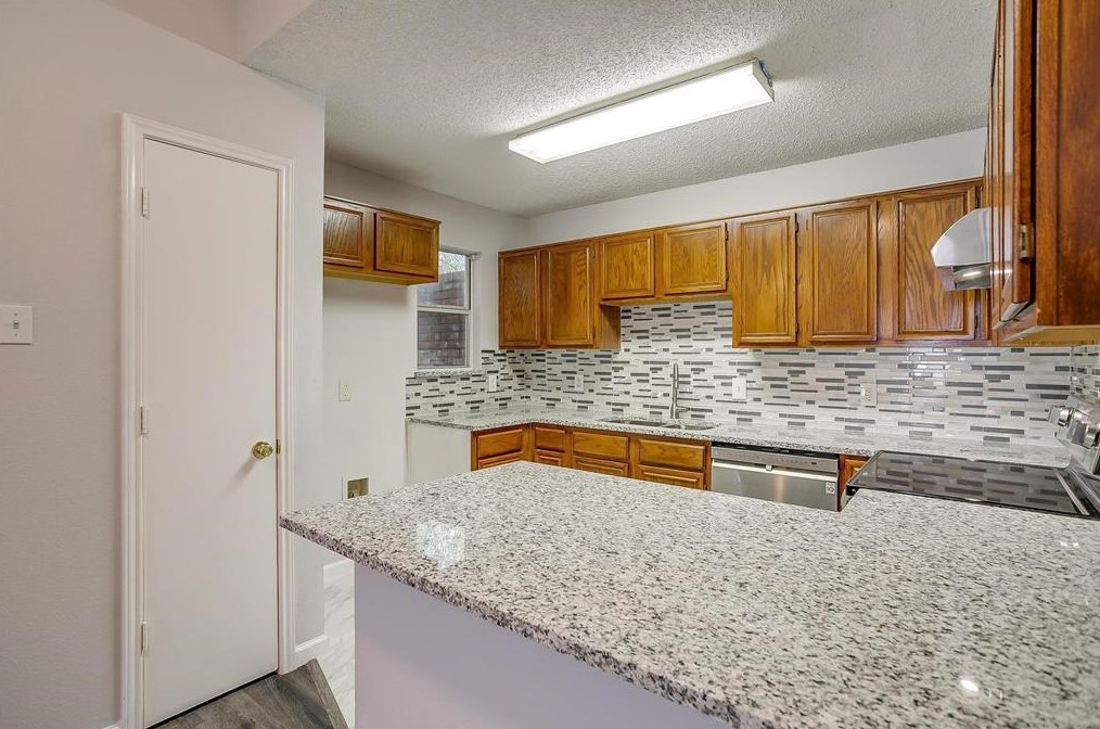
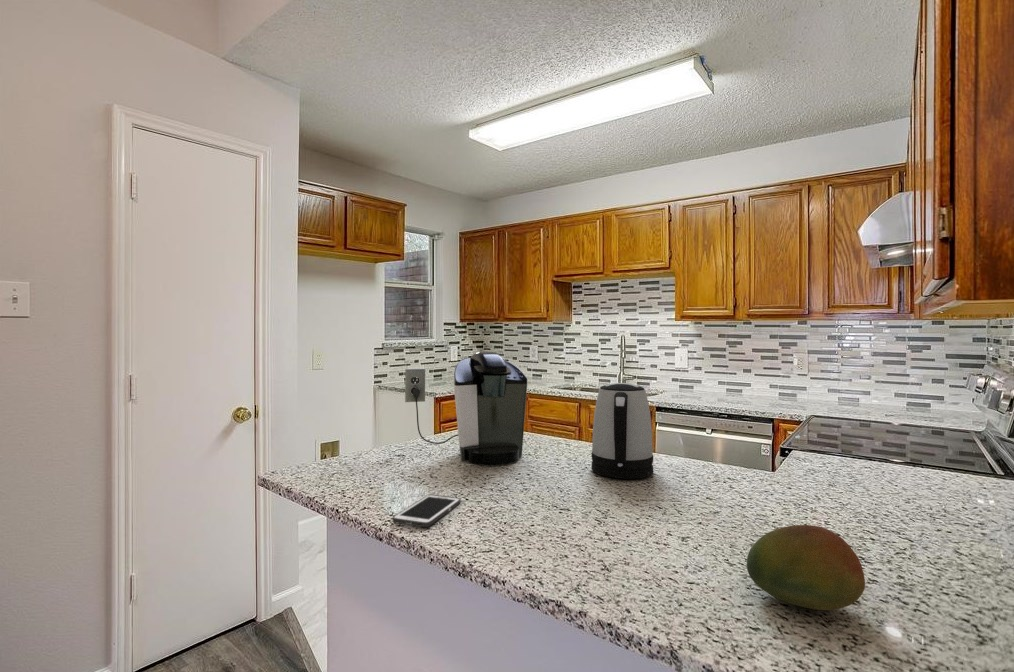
+ kettle [590,382,654,480]
+ fruit [746,524,866,611]
+ cell phone [391,494,462,528]
+ coffee maker [404,350,528,466]
